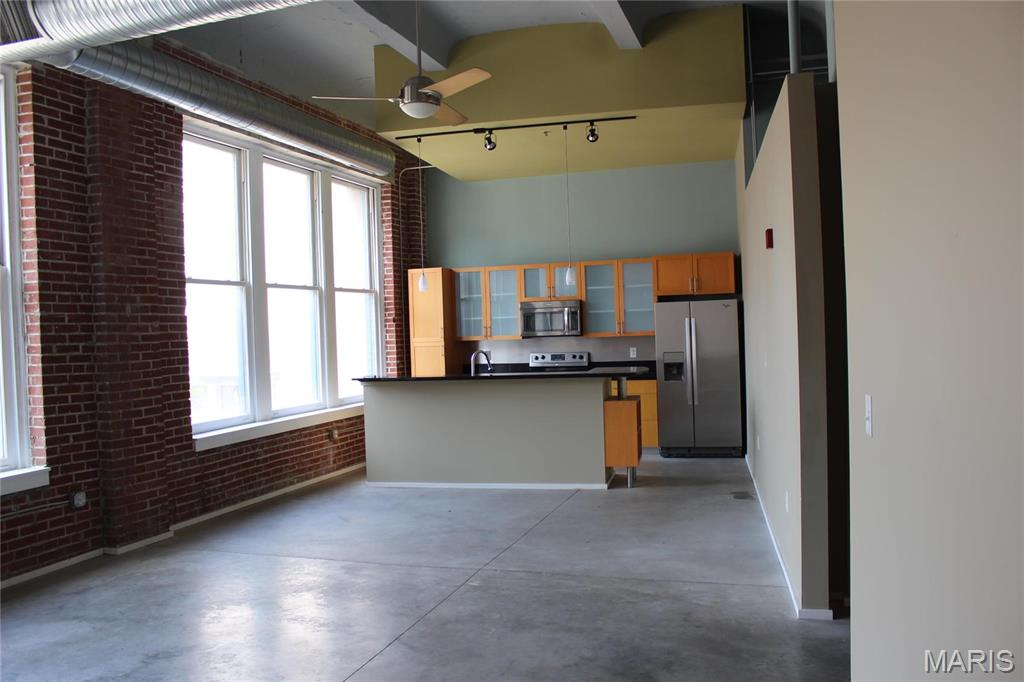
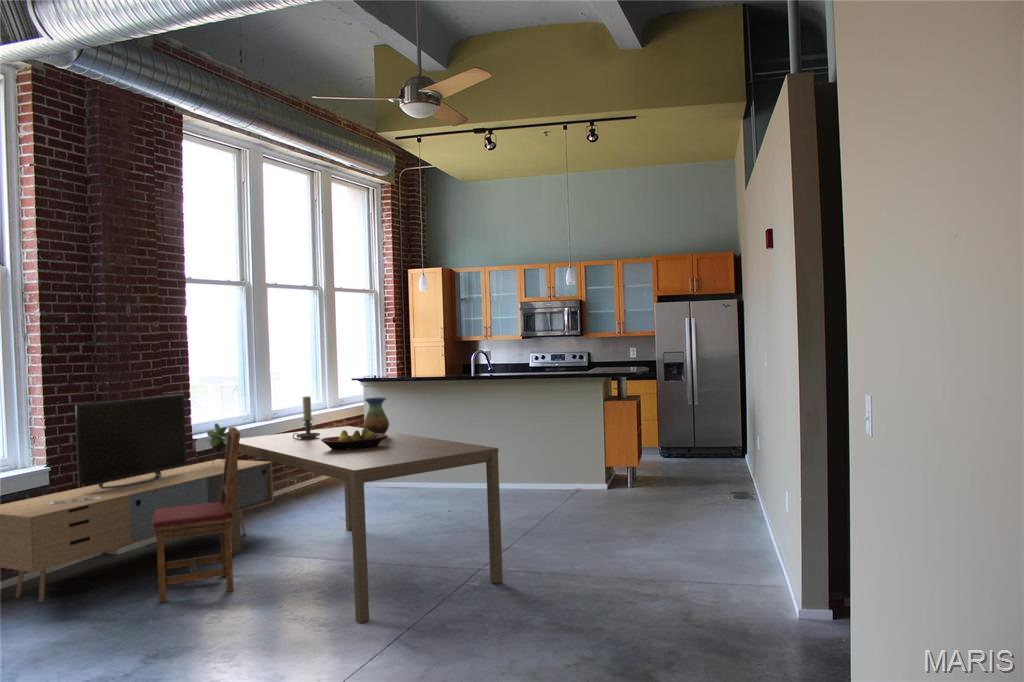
+ media console [0,393,275,603]
+ dining chair [152,426,241,604]
+ candle holder [293,395,320,439]
+ vase [362,397,390,434]
+ dining table [226,425,504,624]
+ fruit bowl [321,429,388,450]
